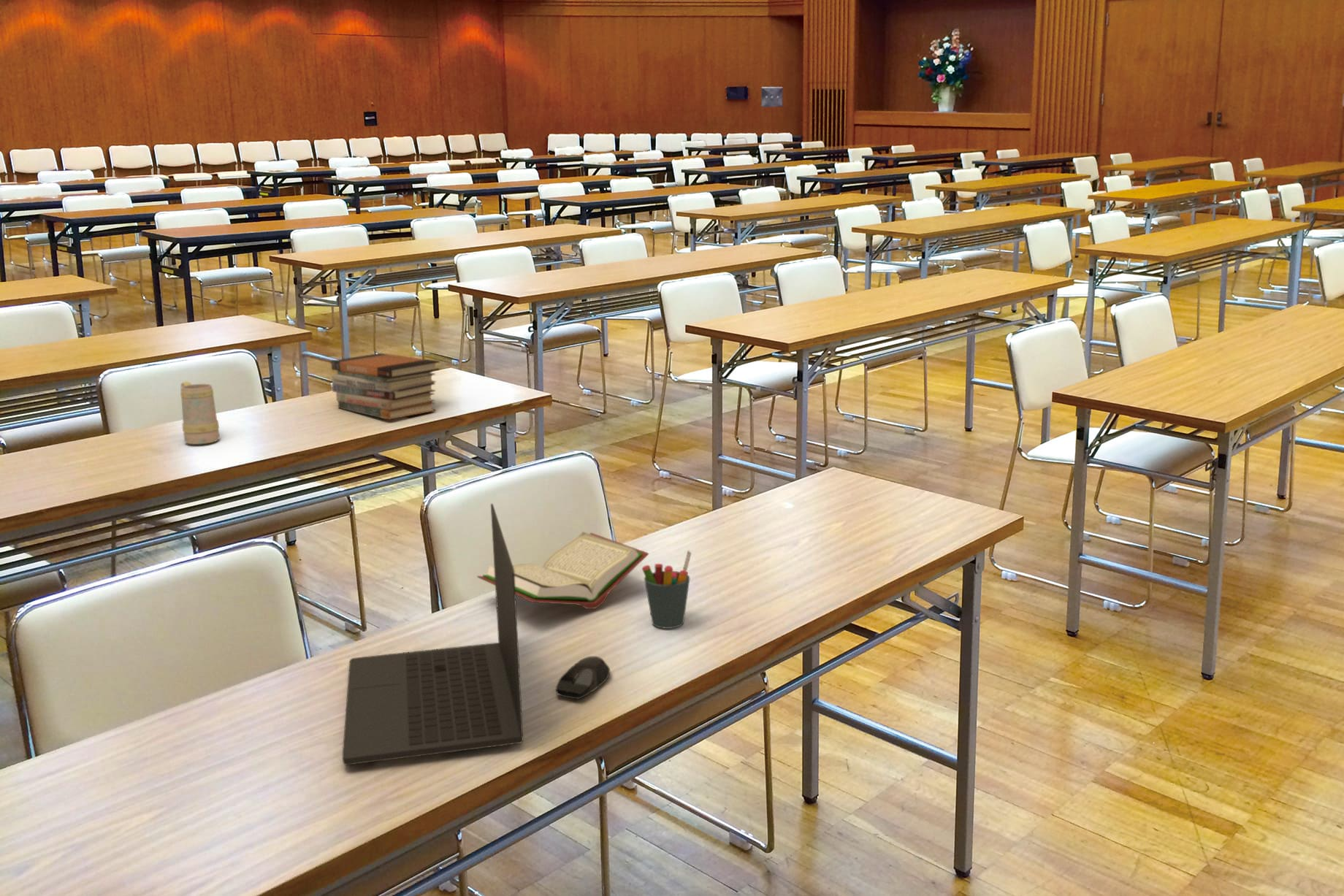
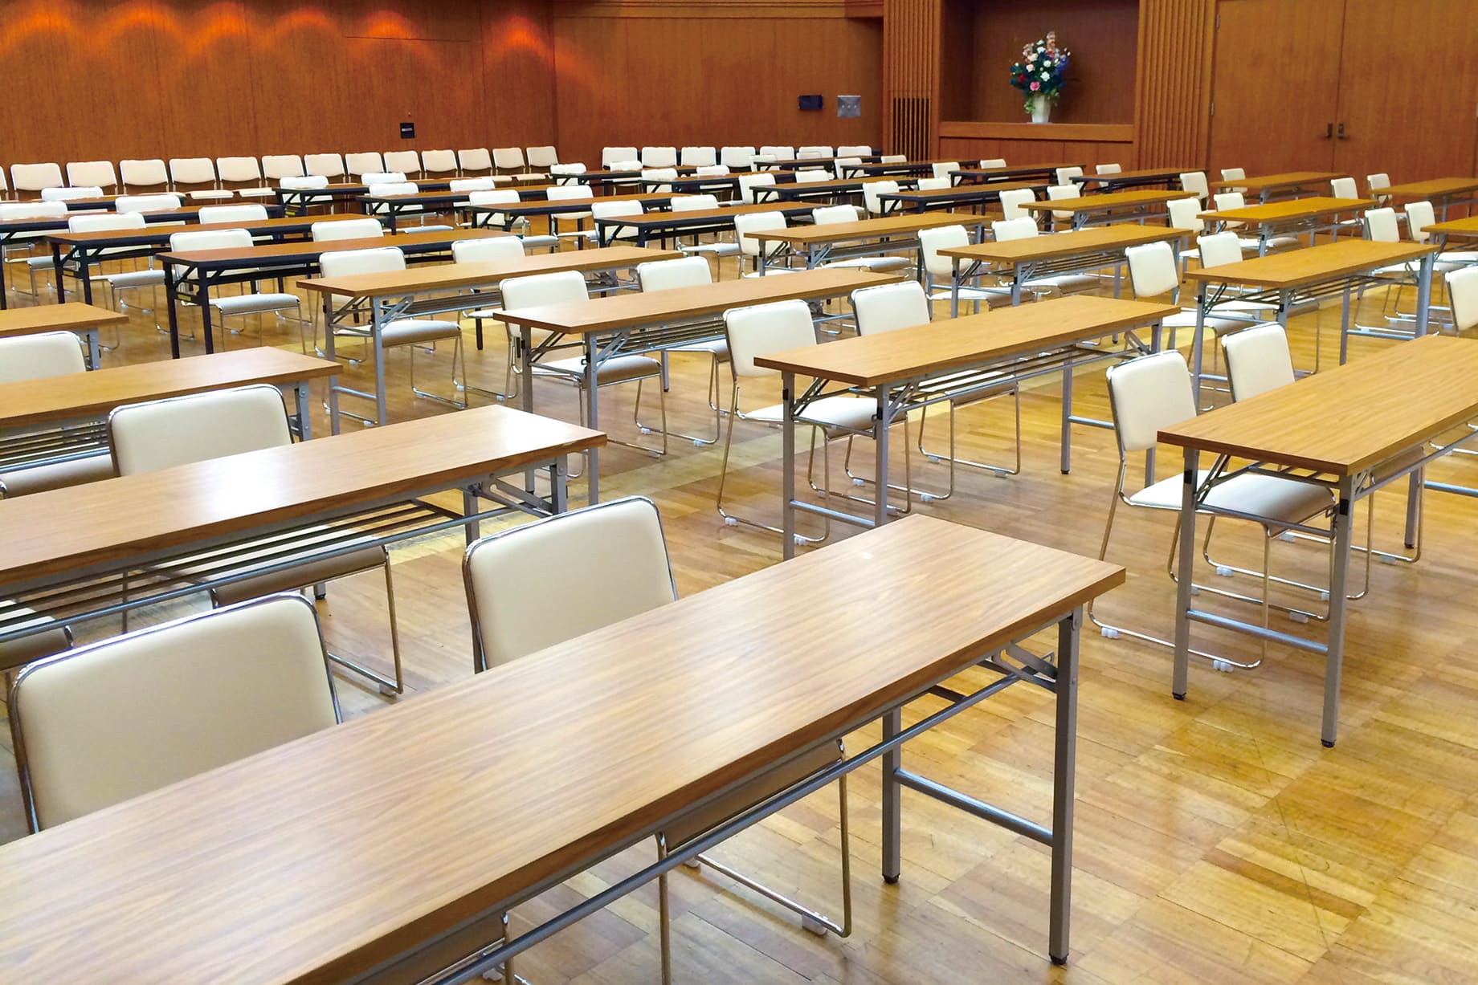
- book [477,531,649,610]
- computer mouse [555,656,611,700]
- book stack [330,353,440,421]
- pen holder [641,550,692,629]
- mug [180,381,221,445]
- laptop [342,503,524,766]
